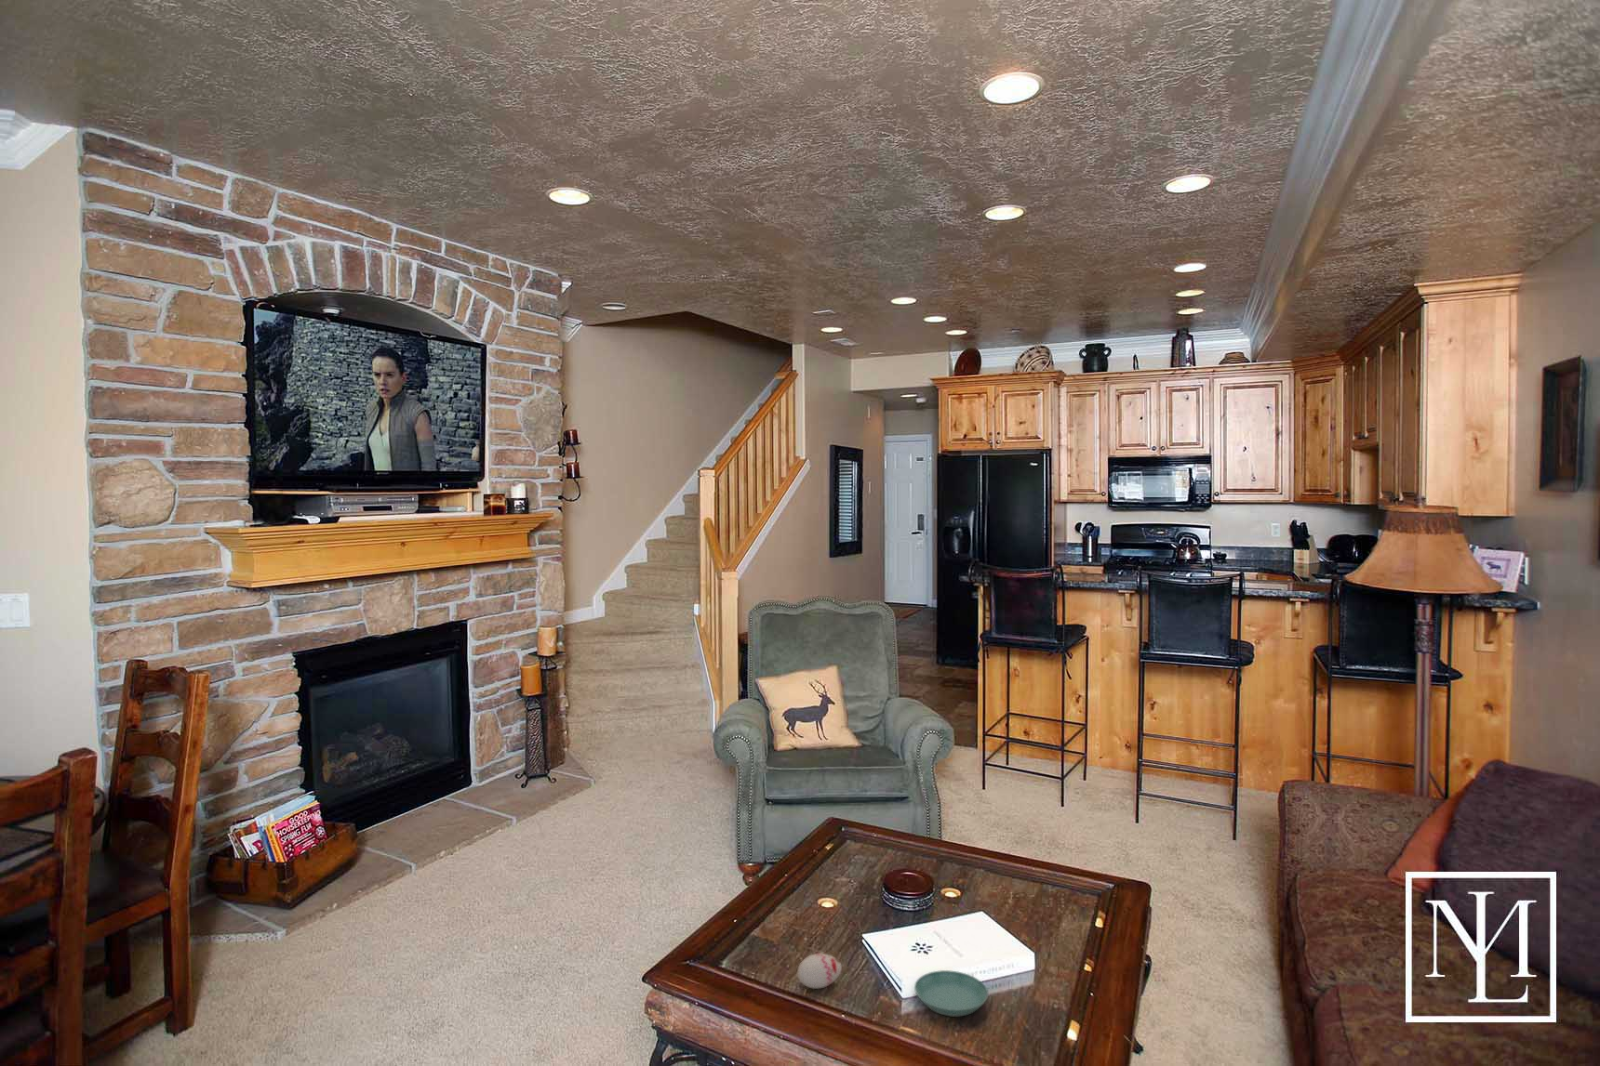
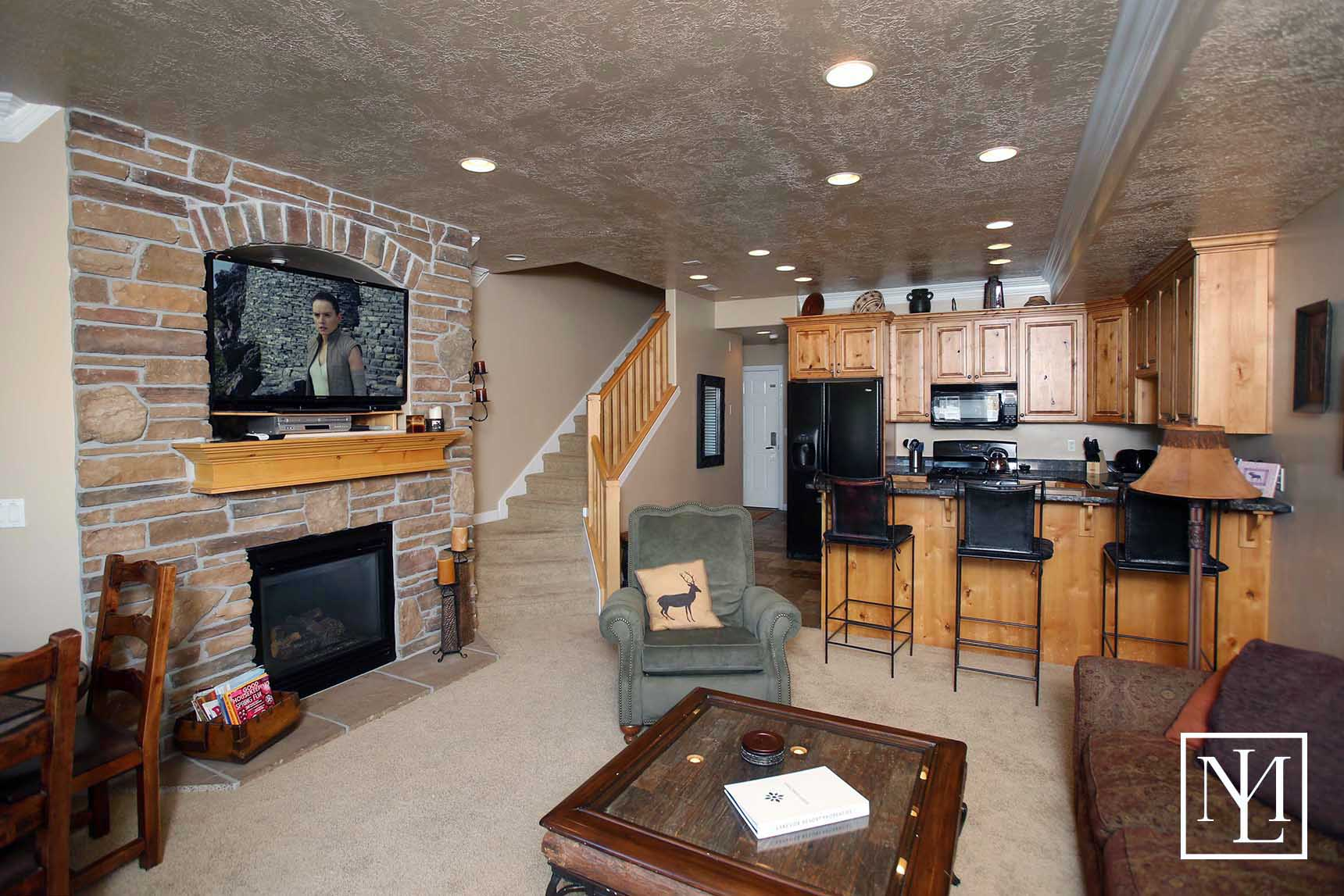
- decorative egg [796,953,843,990]
- saucer [913,970,989,1017]
